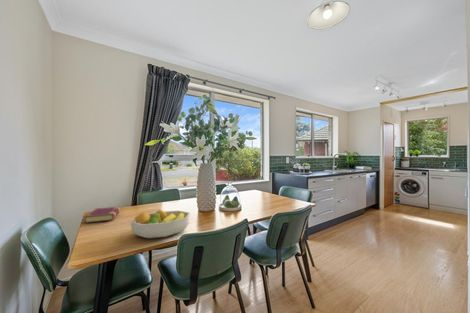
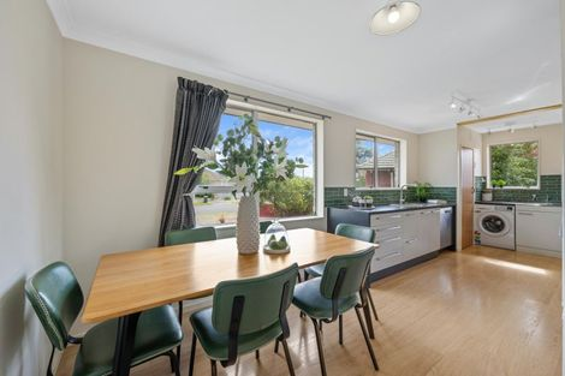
- fruit bowl [129,208,191,239]
- book [84,206,121,224]
